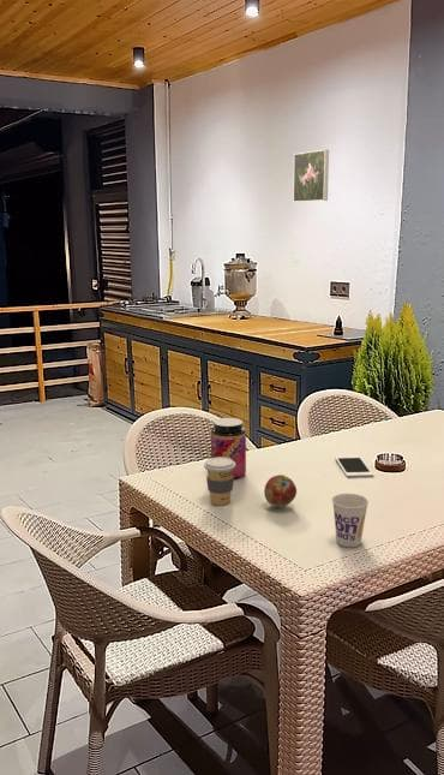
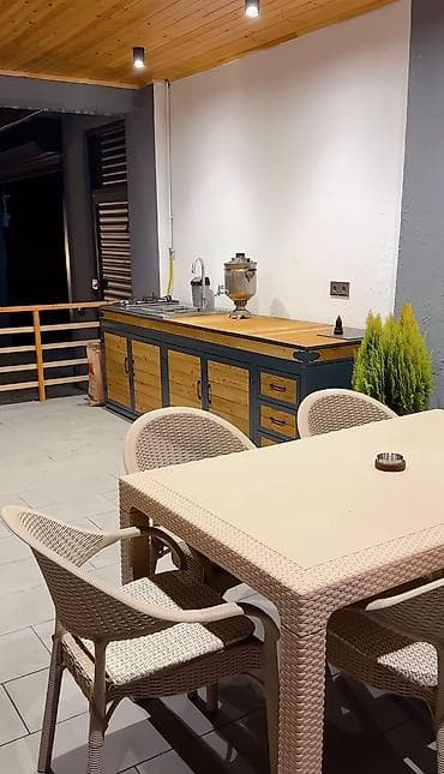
- fruit [263,473,298,509]
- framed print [292,149,330,203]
- jar [210,417,247,481]
- cup [331,493,370,548]
- cell phone [334,455,374,478]
- coffee cup [203,457,235,506]
